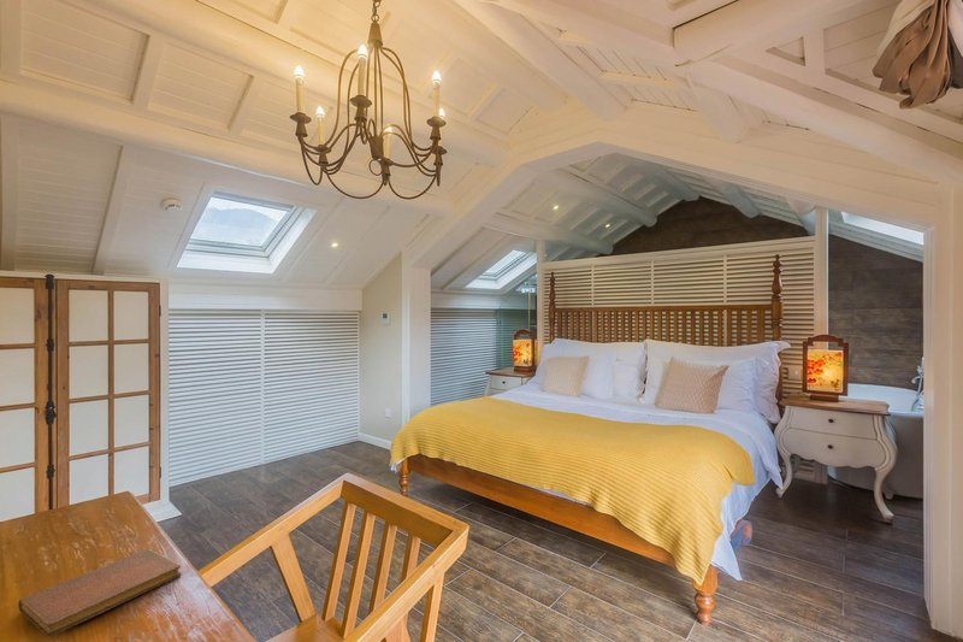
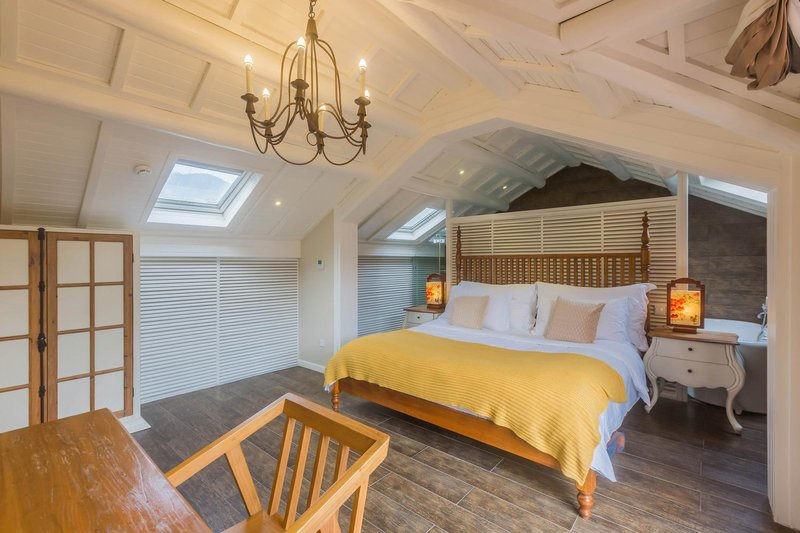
- notebook [17,548,183,637]
